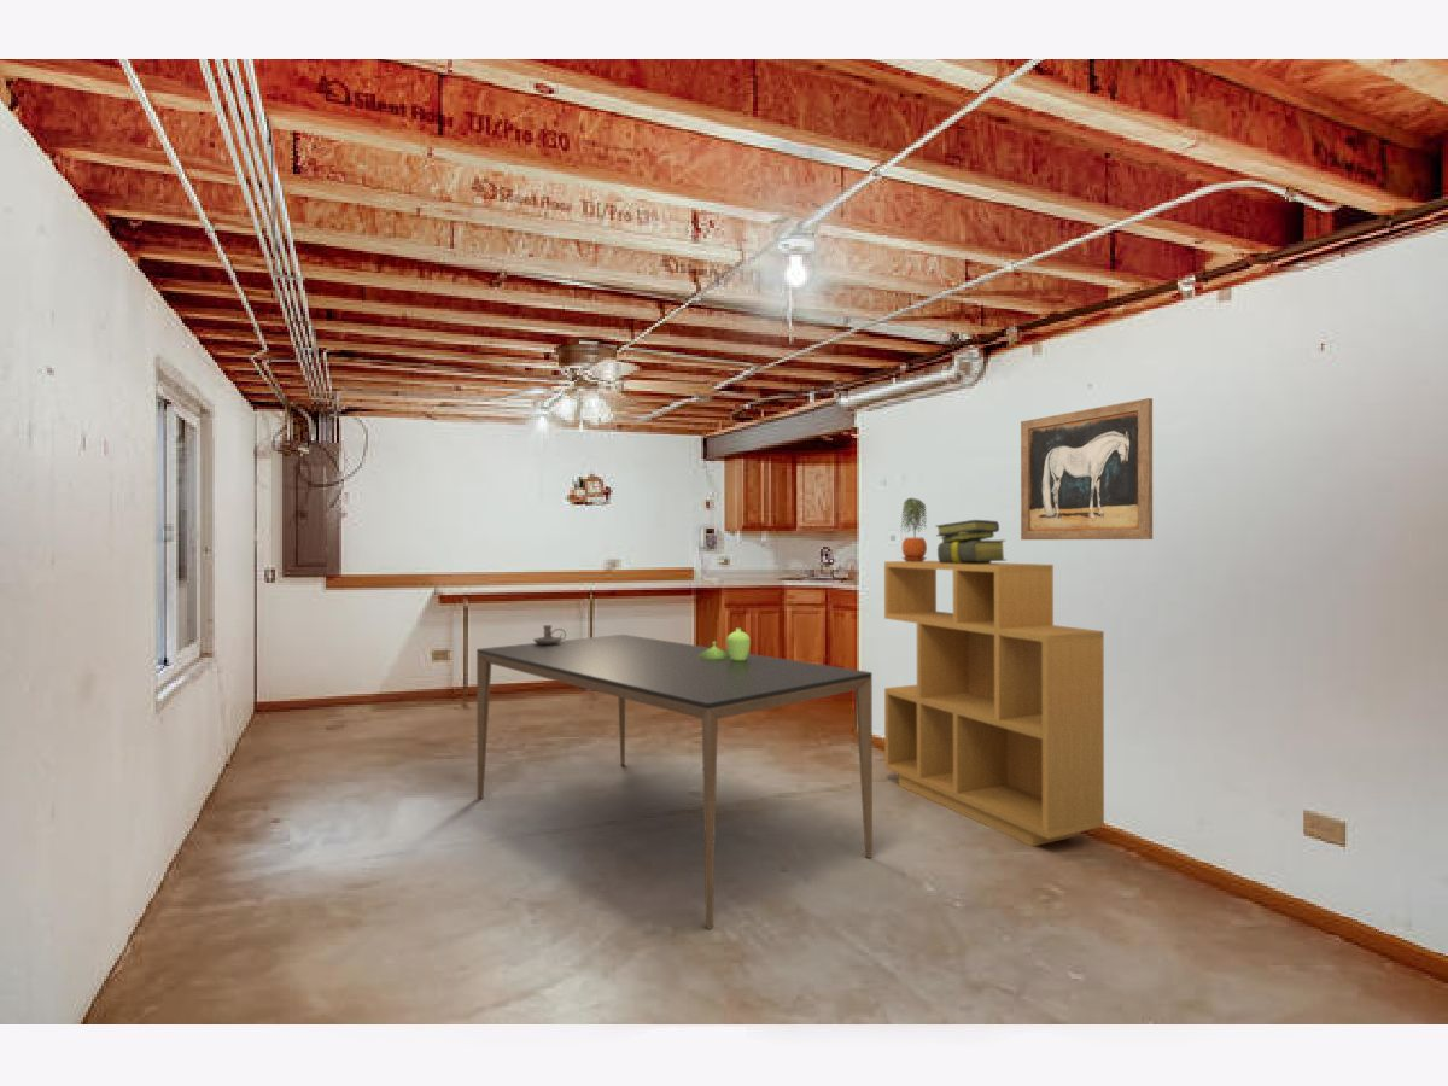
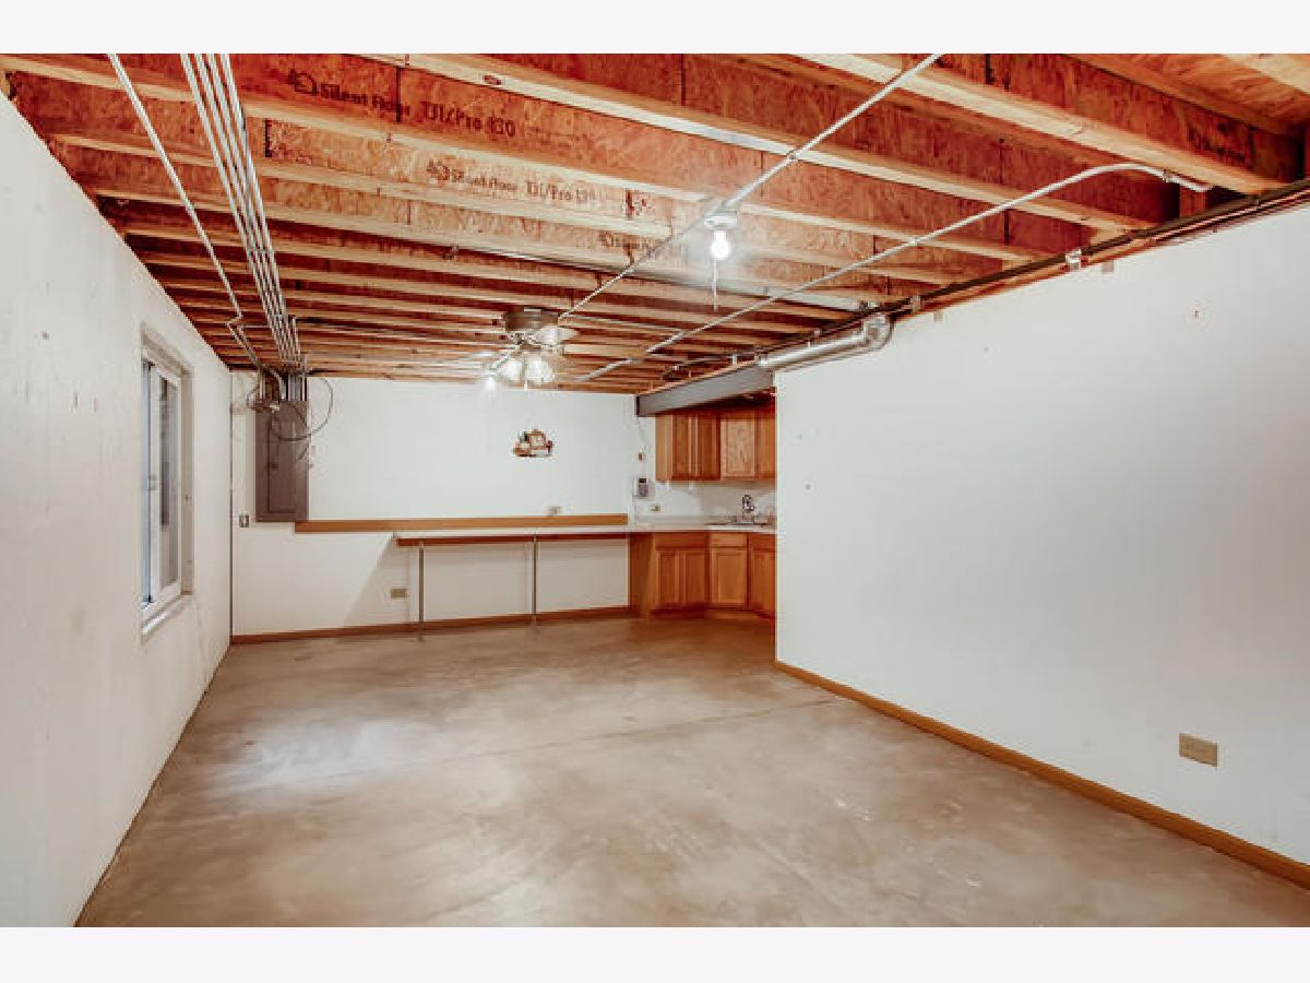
- dining table [475,634,874,930]
- wall art [1020,397,1154,541]
- candle holder [532,624,567,644]
- shelving unit [883,560,1105,847]
- vase [697,627,752,660]
- potted plant [899,497,928,562]
- stack of books [935,519,1008,564]
